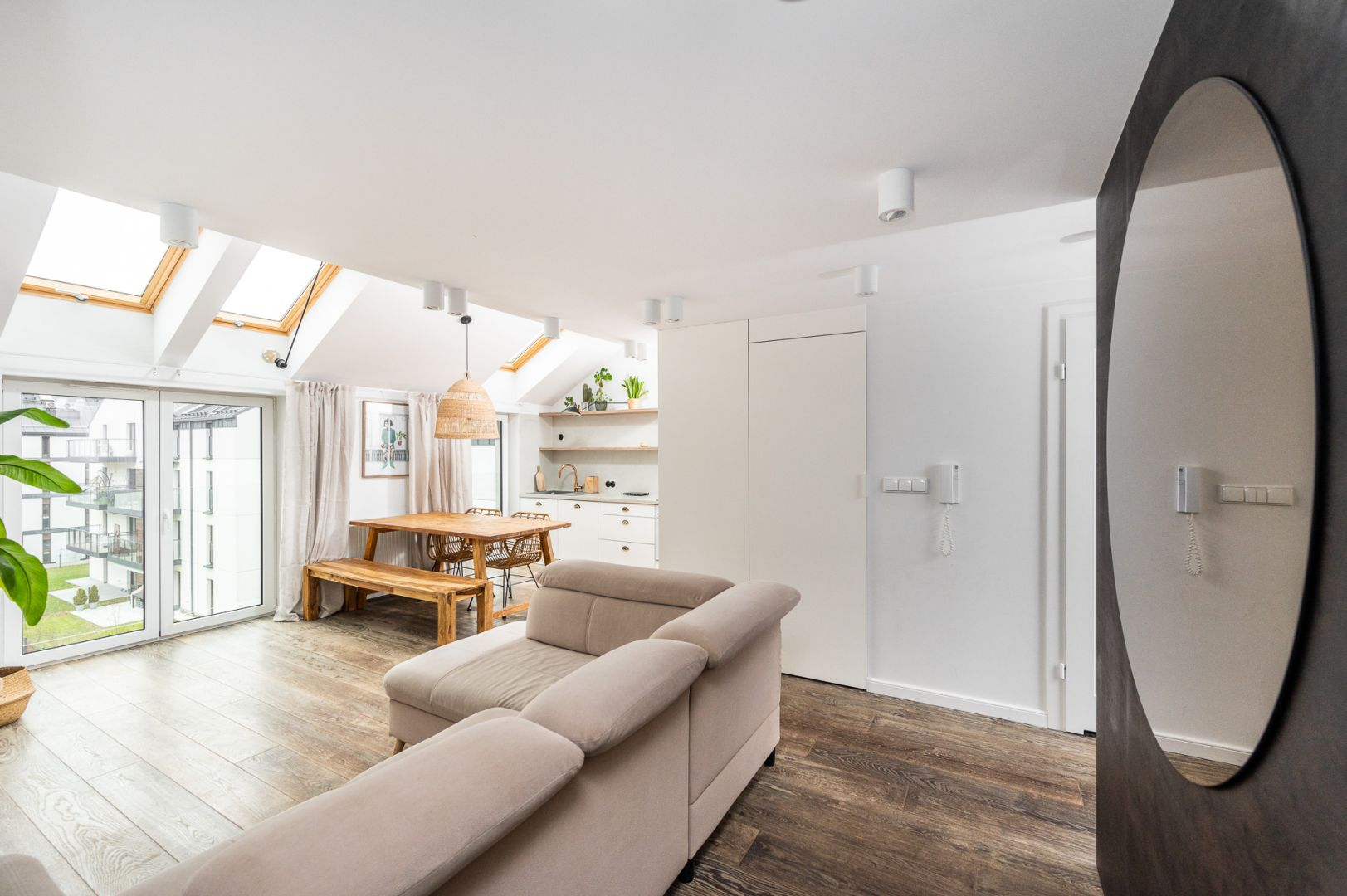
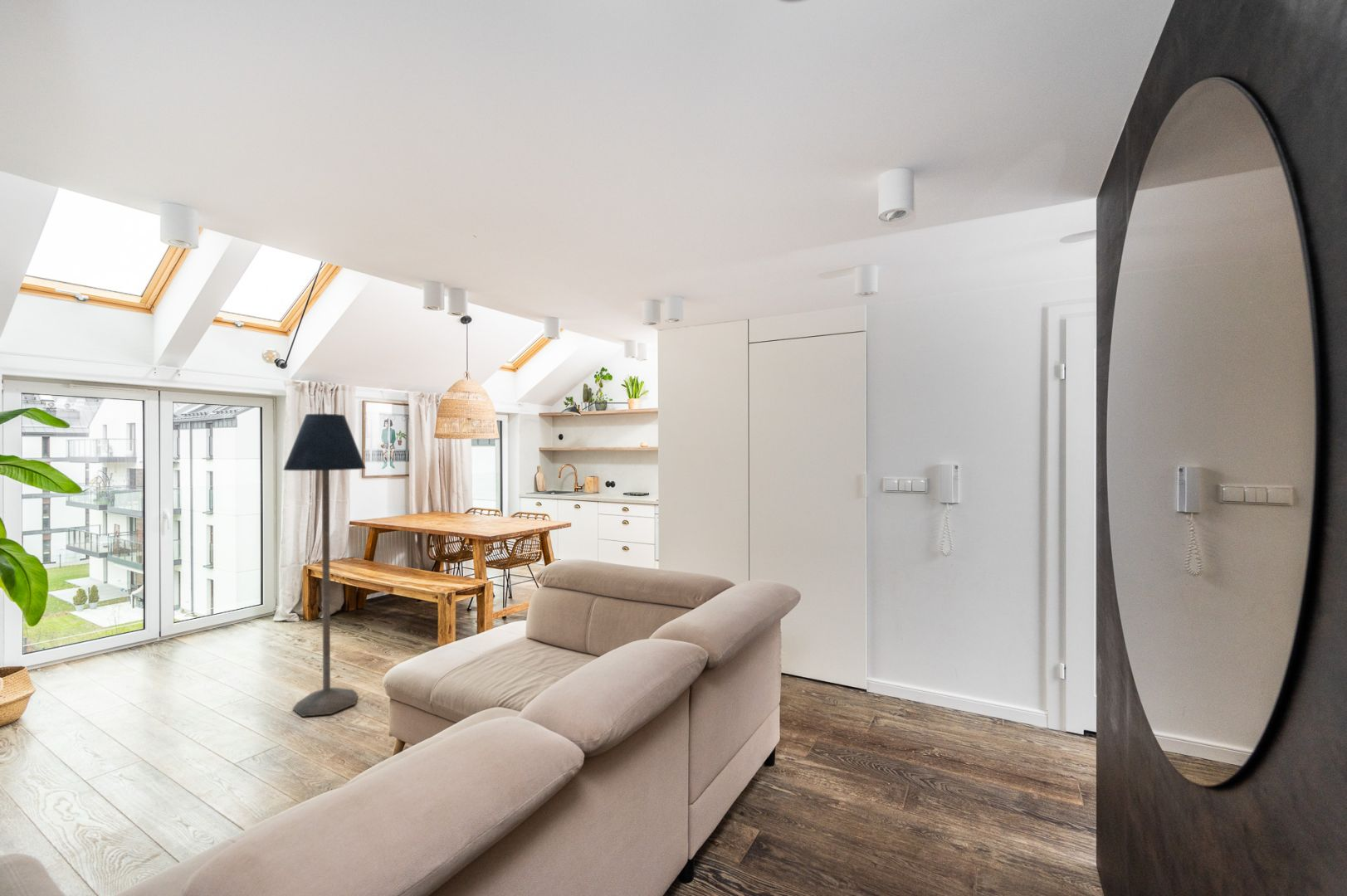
+ floor lamp [282,412,367,718]
